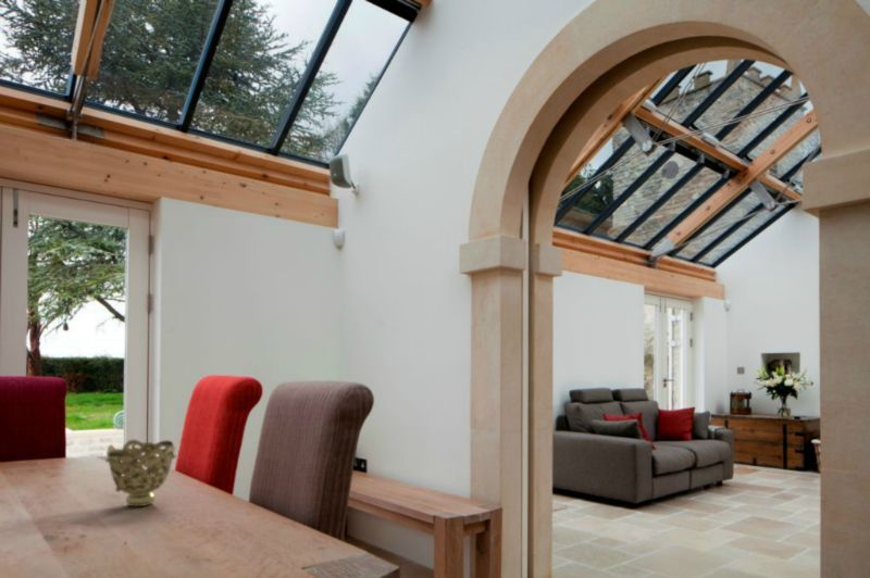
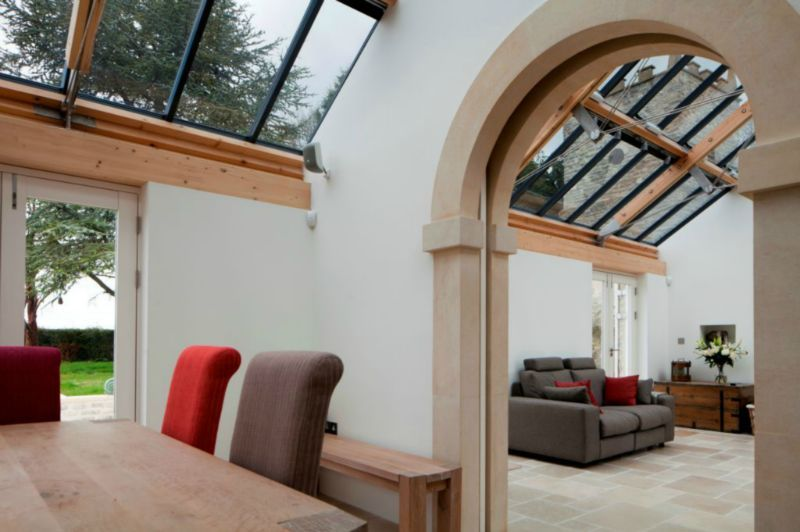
- decorative bowl [104,439,177,507]
